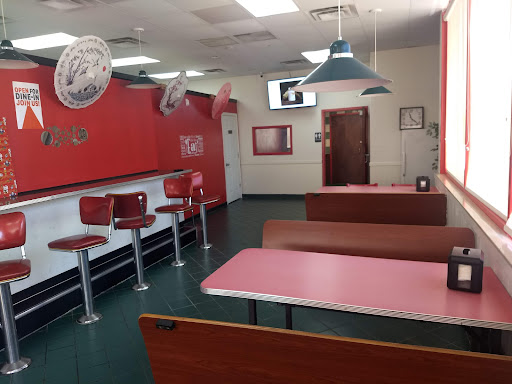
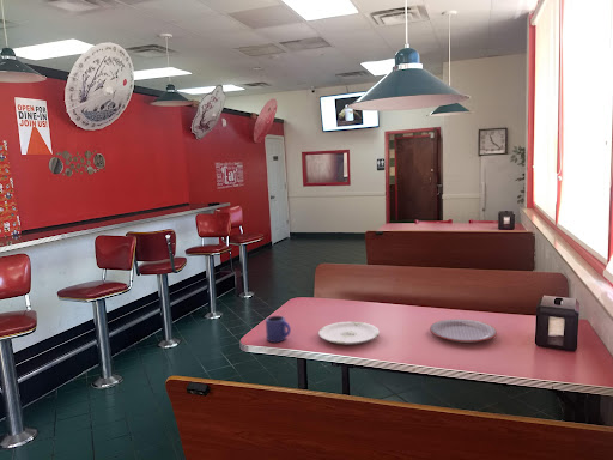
+ plate [429,317,498,344]
+ mug [265,315,292,344]
+ plate [317,321,381,346]
